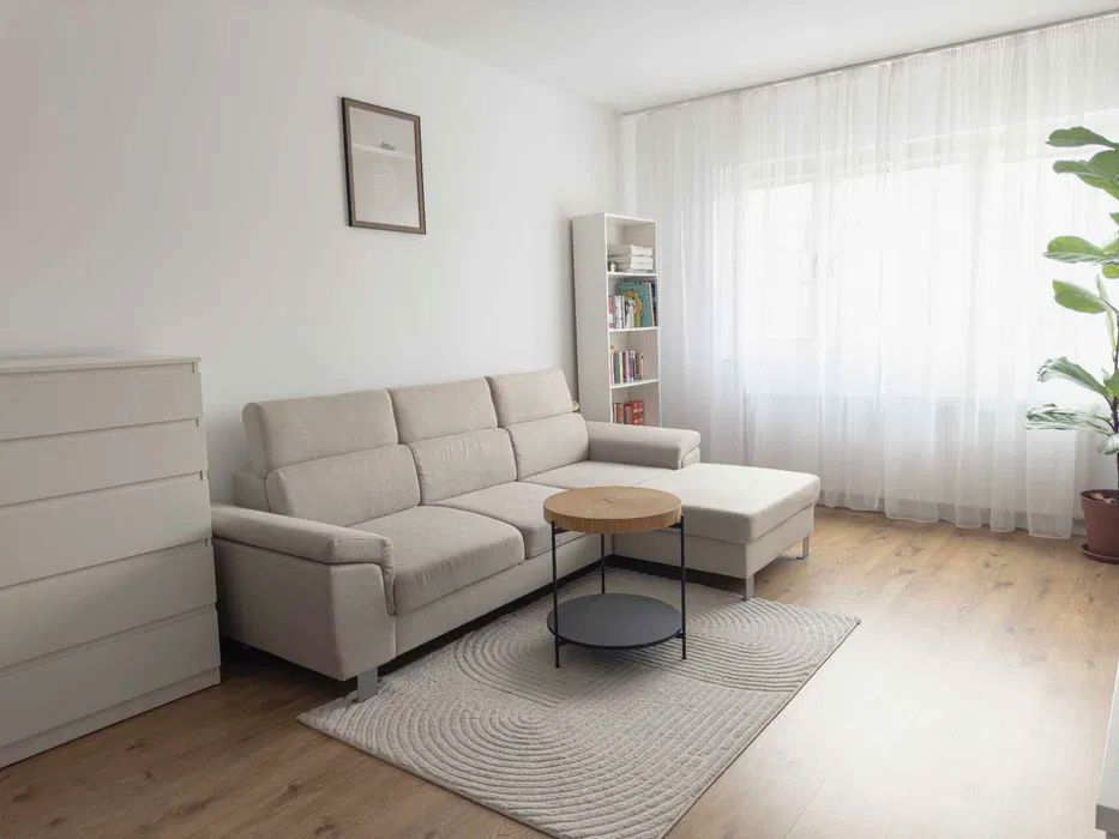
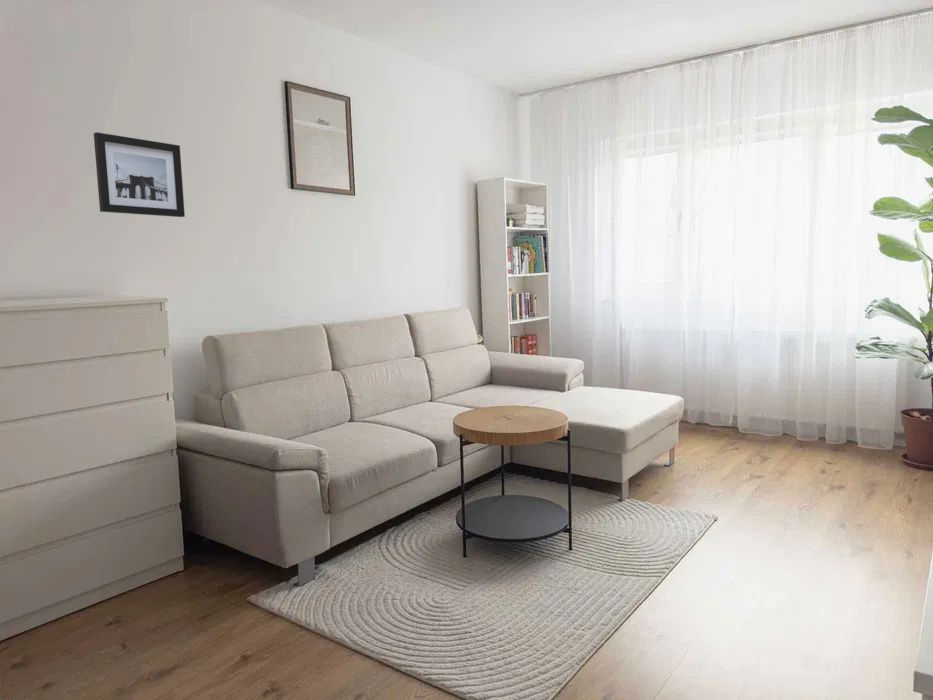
+ wall art [93,131,186,218]
